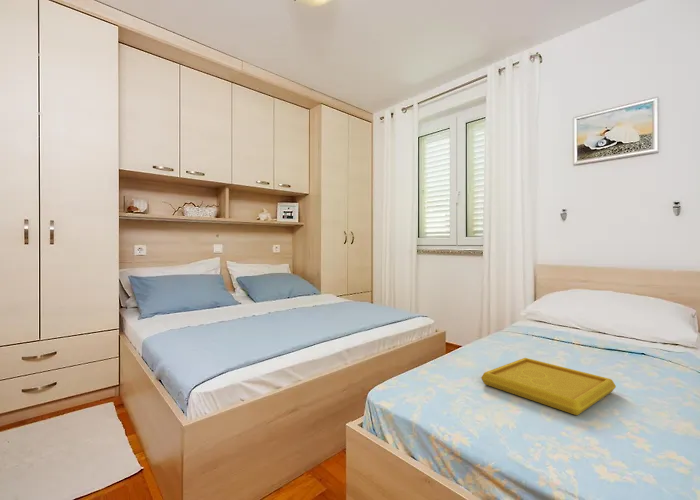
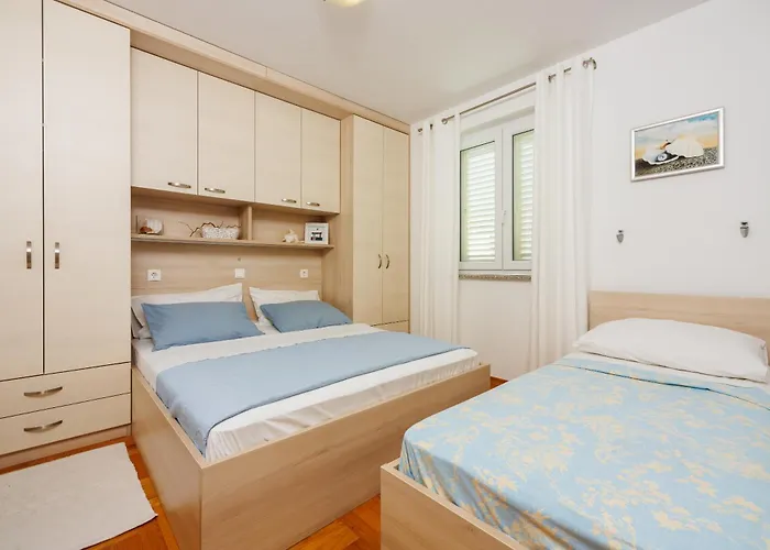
- serving tray [480,357,617,416]
